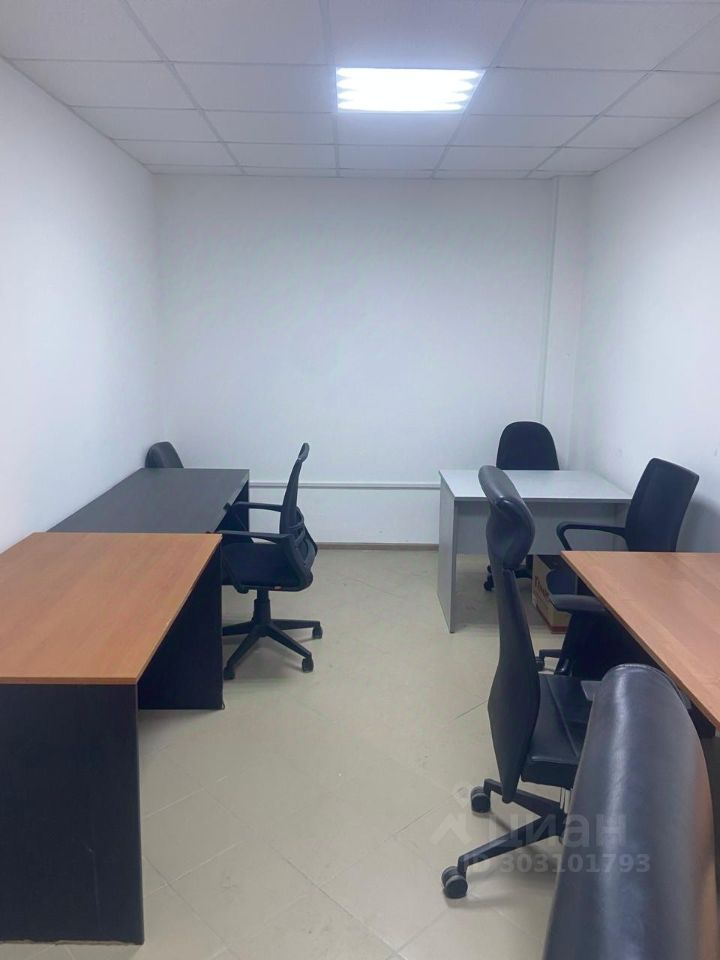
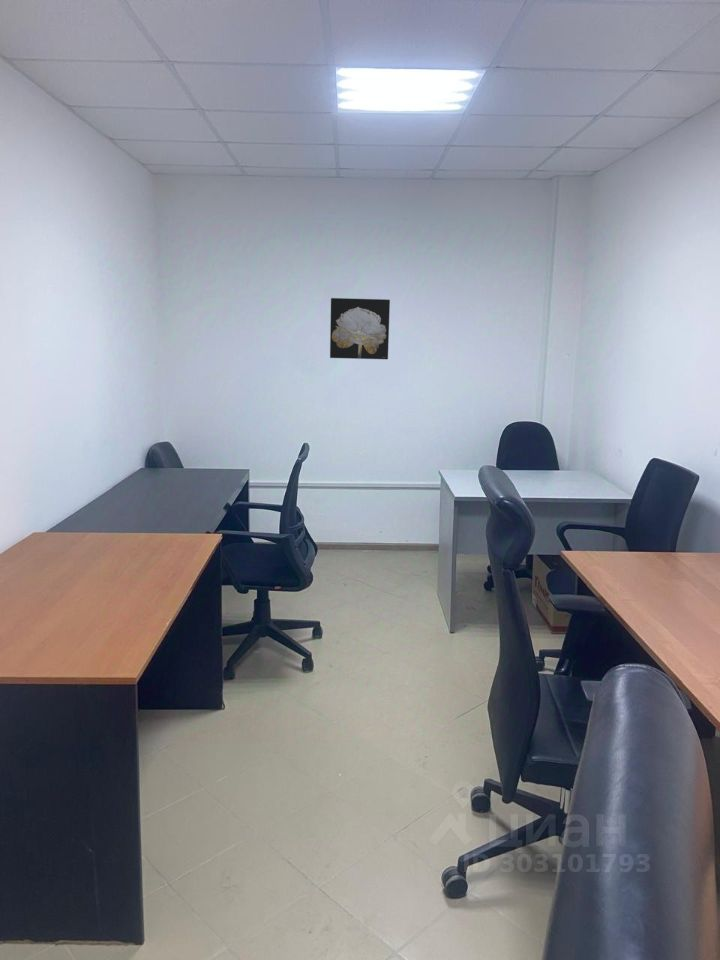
+ wall art [329,297,391,360]
